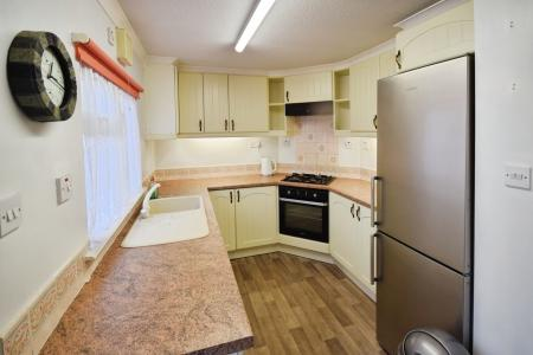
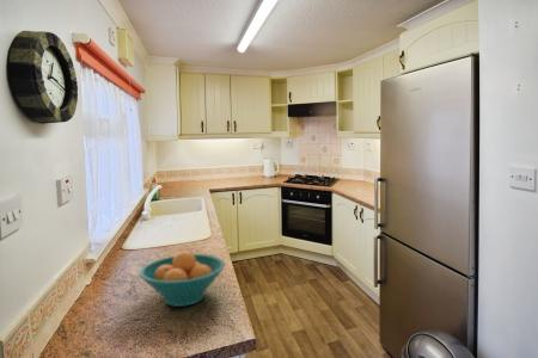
+ fruit bowl [137,249,226,308]
